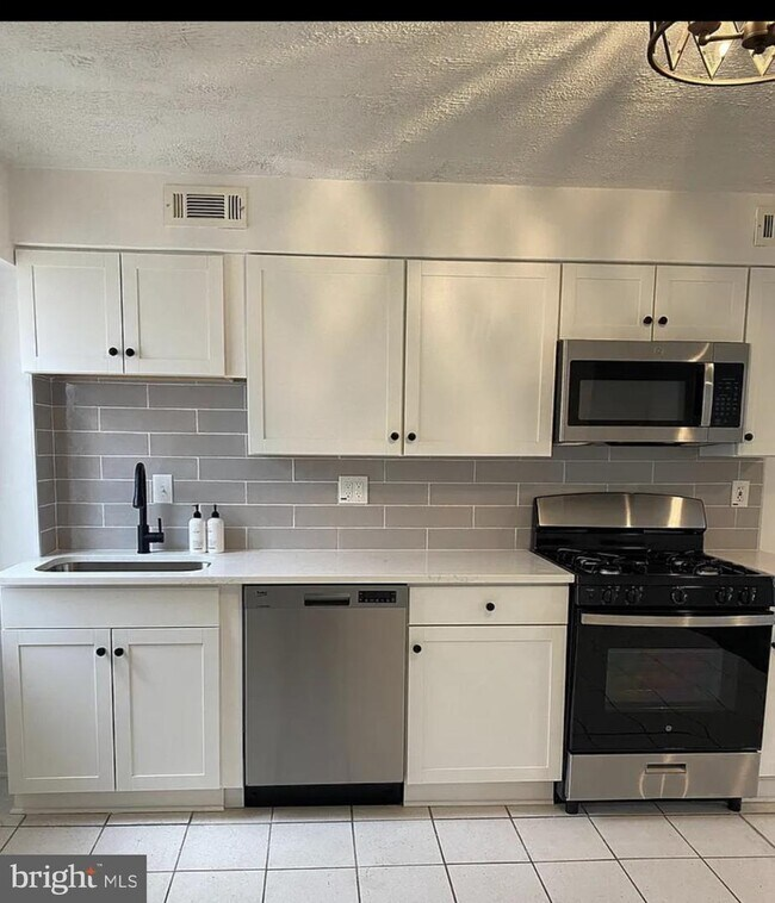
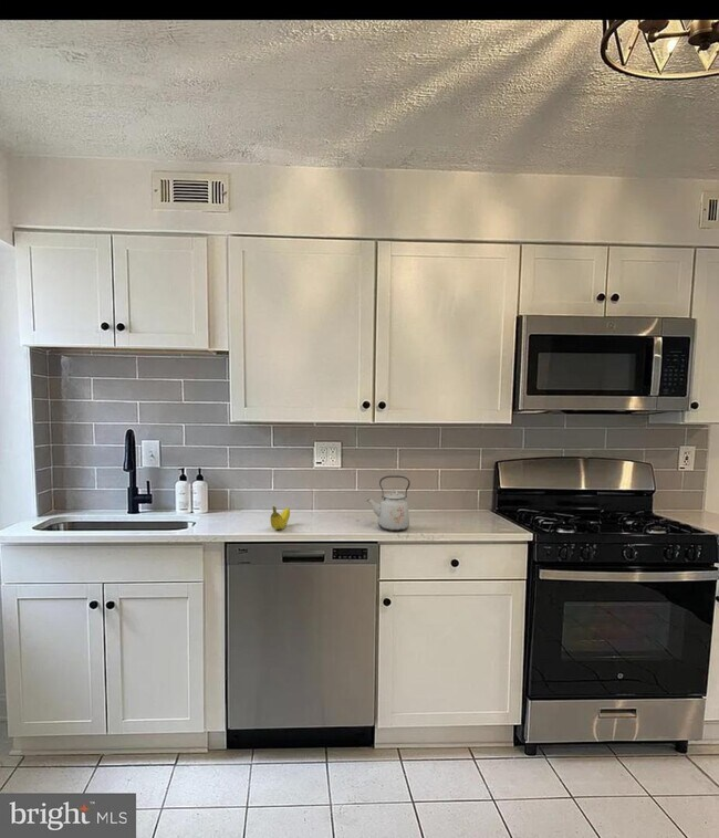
+ kettle [366,474,411,532]
+ fruit [269,505,291,531]
